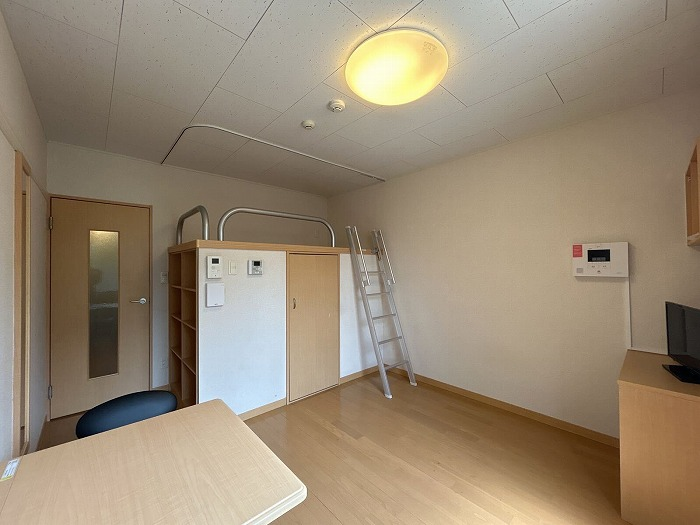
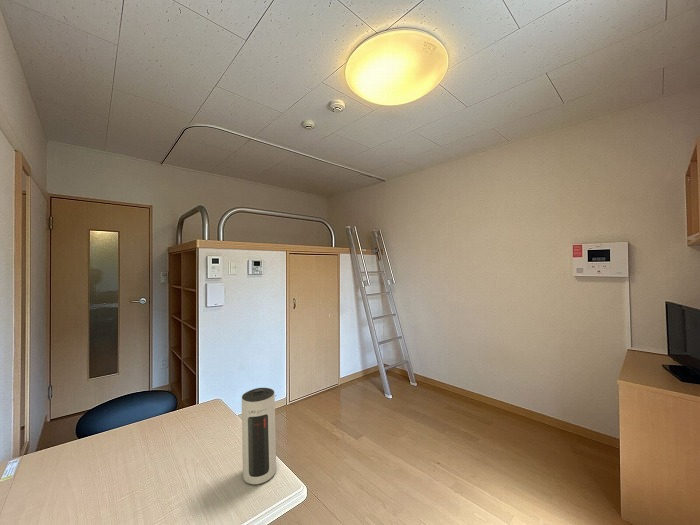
+ speaker [241,387,277,486]
